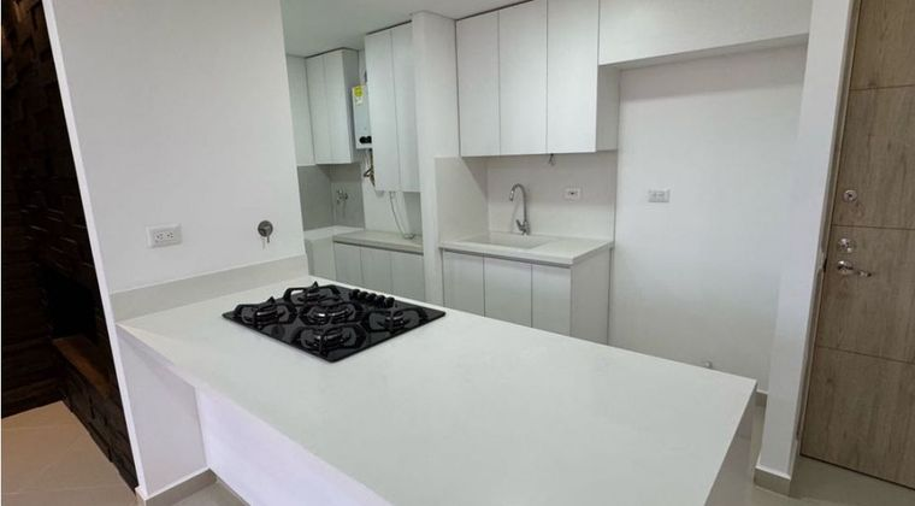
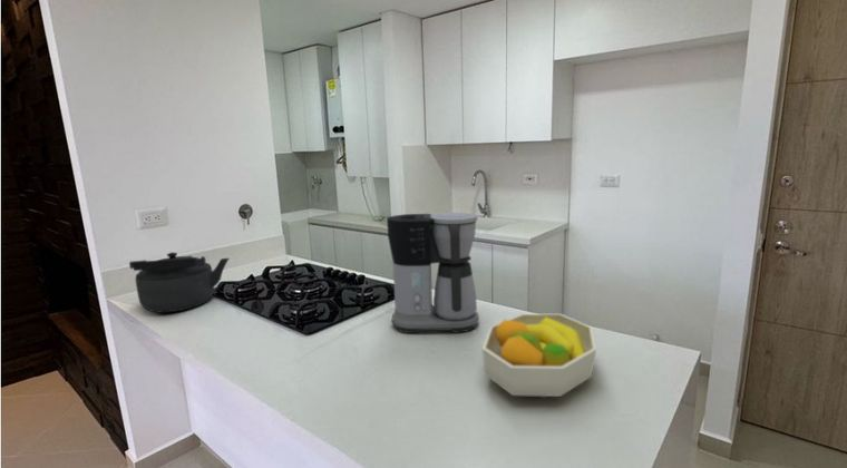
+ kettle [128,251,230,313]
+ fruit bowl [481,313,597,398]
+ coffee maker [386,212,480,334]
